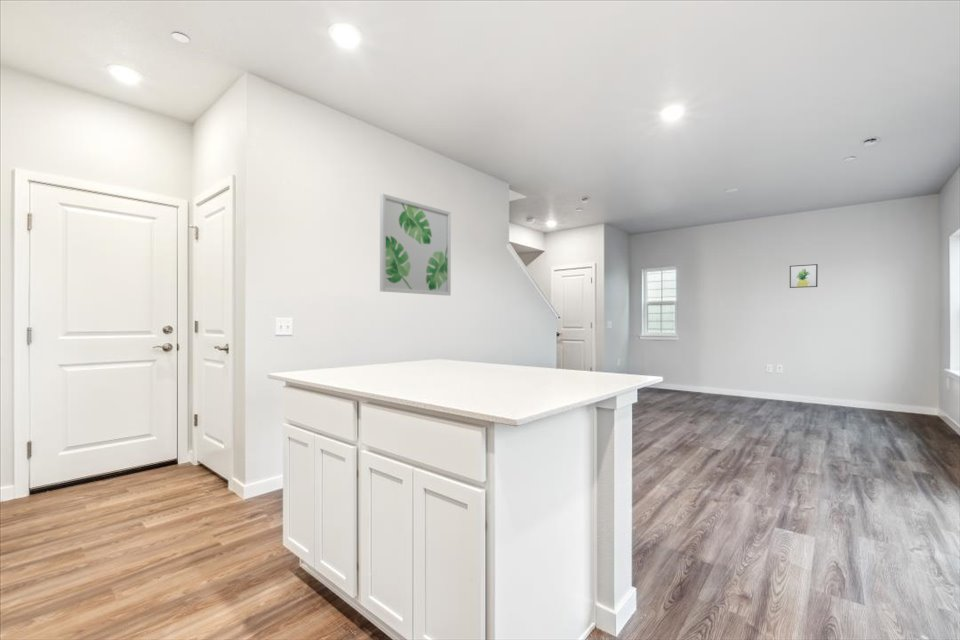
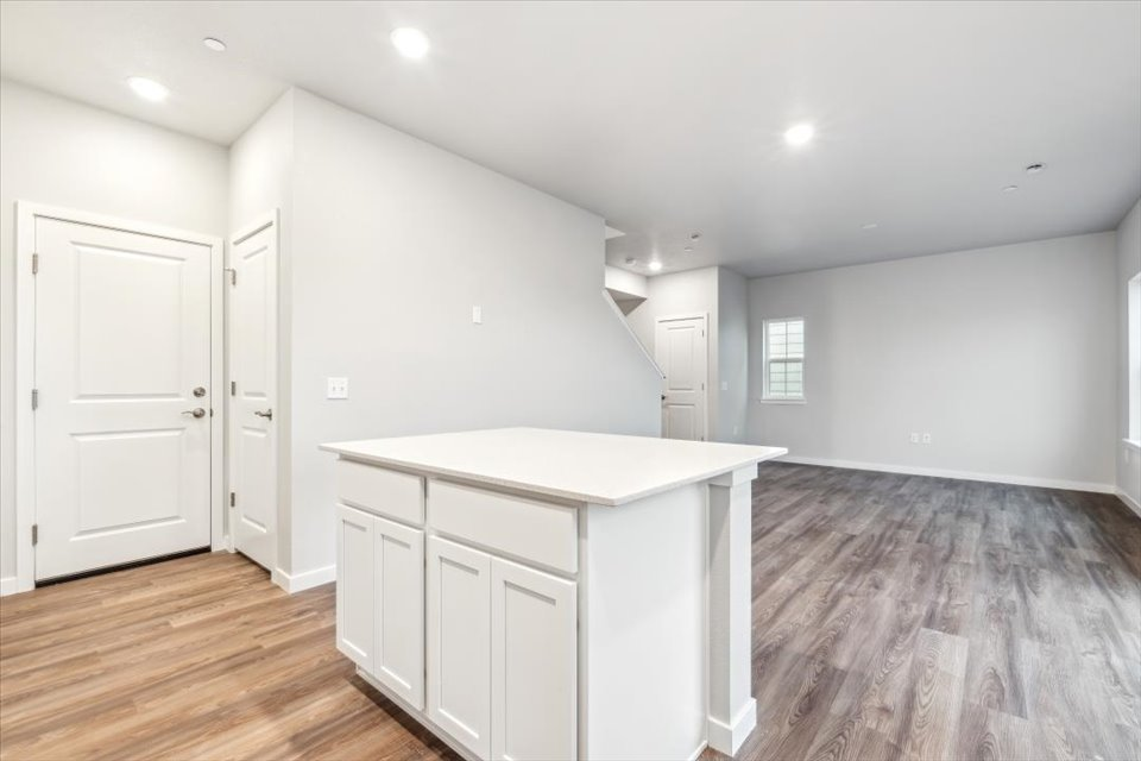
- wall art [789,263,819,289]
- wall art [379,193,452,297]
